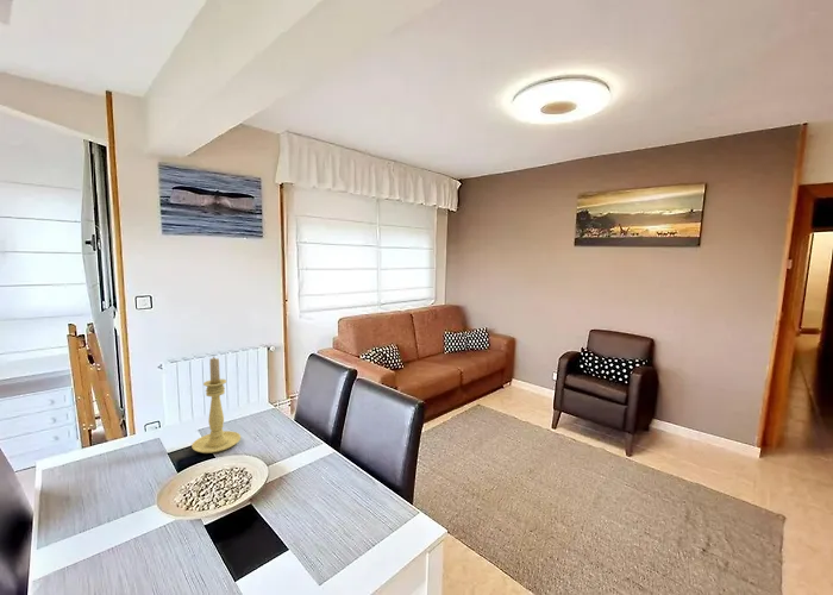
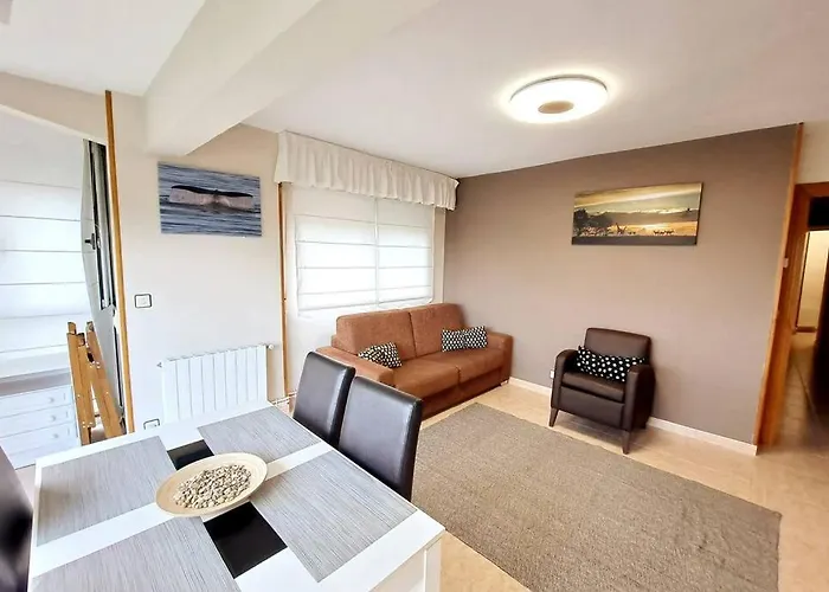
- candle holder [190,356,242,455]
